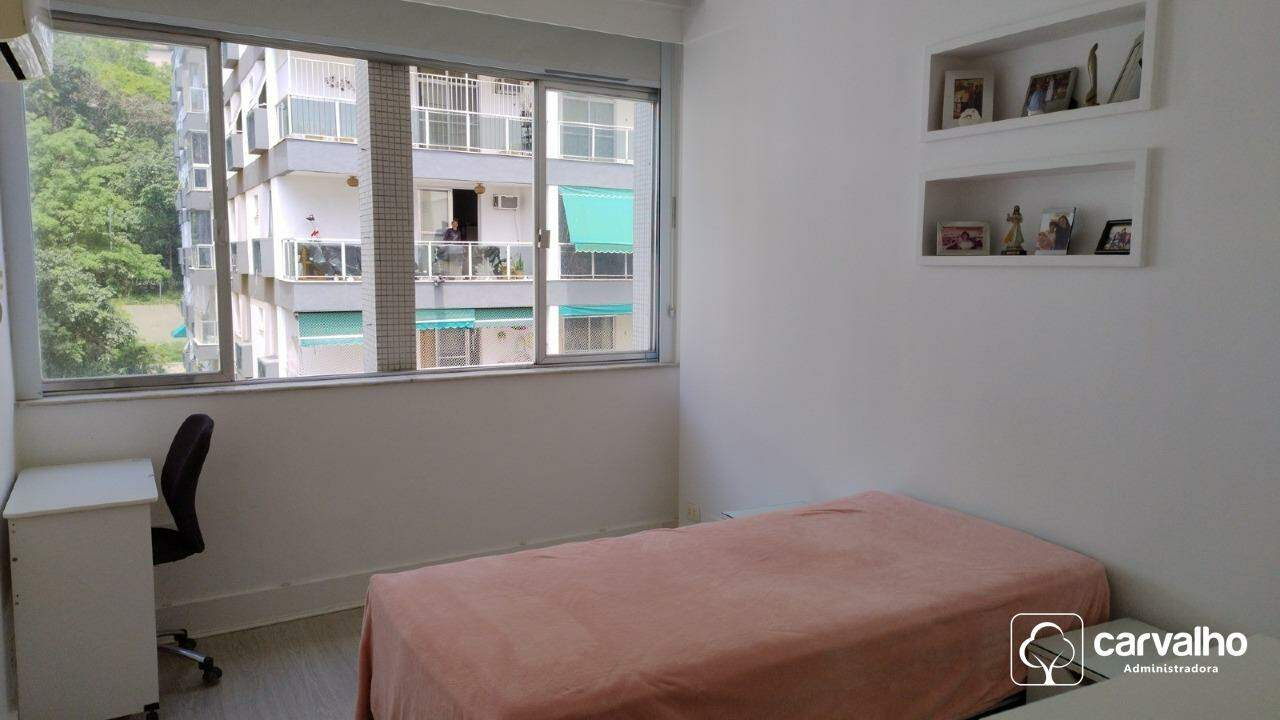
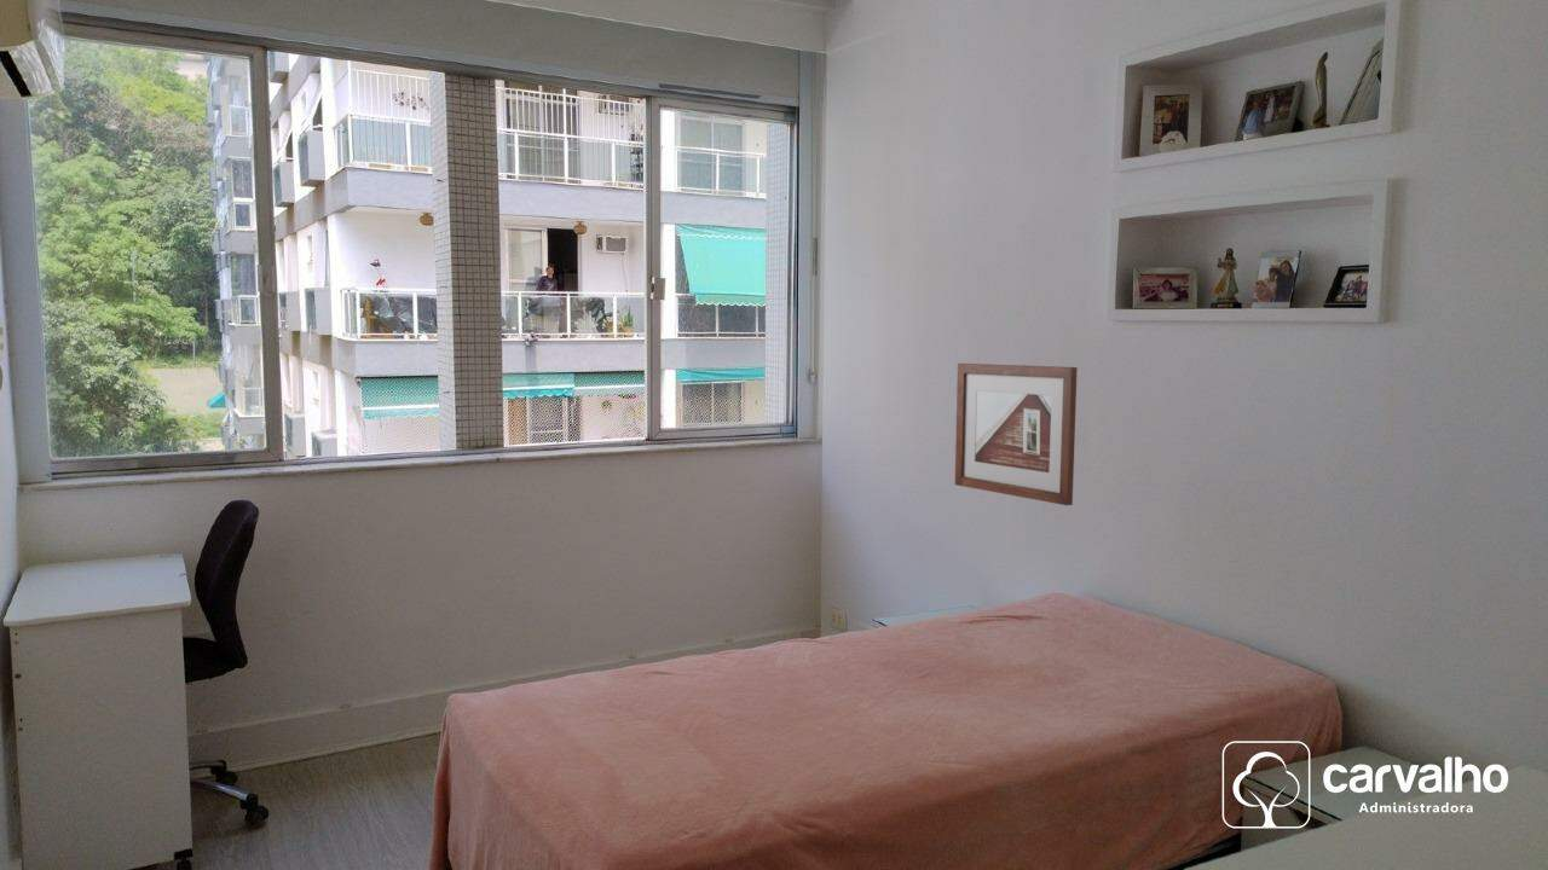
+ picture frame [954,362,1079,506]
